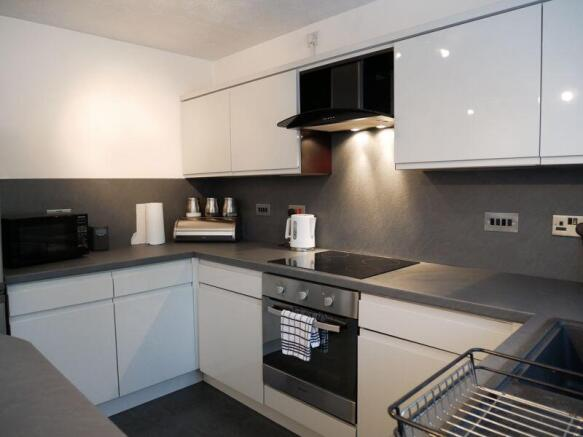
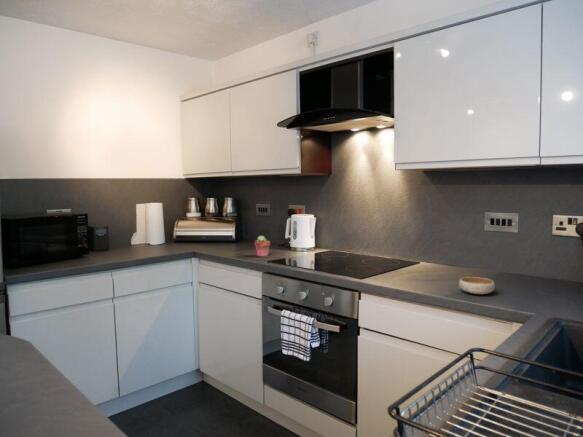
+ bowl [458,276,496,295]
+ potted succulent [253,235,271,258]
